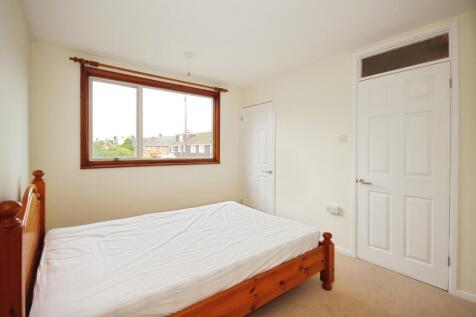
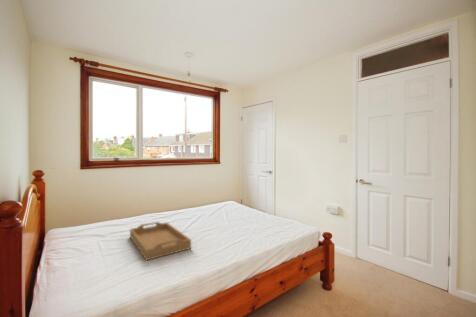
+ serving tray [129,221,192,261]
